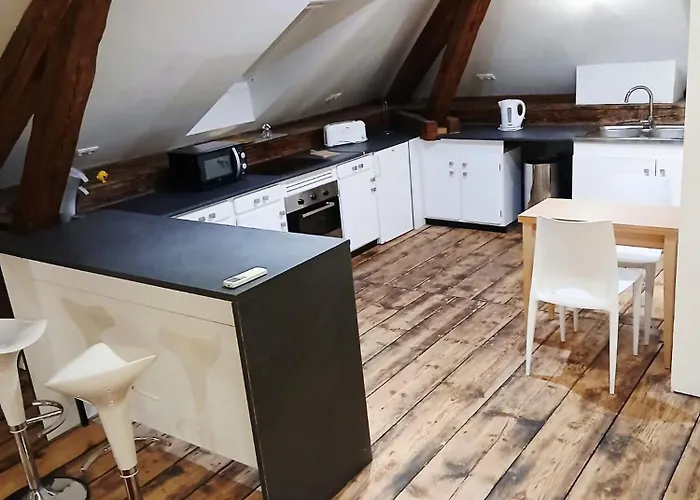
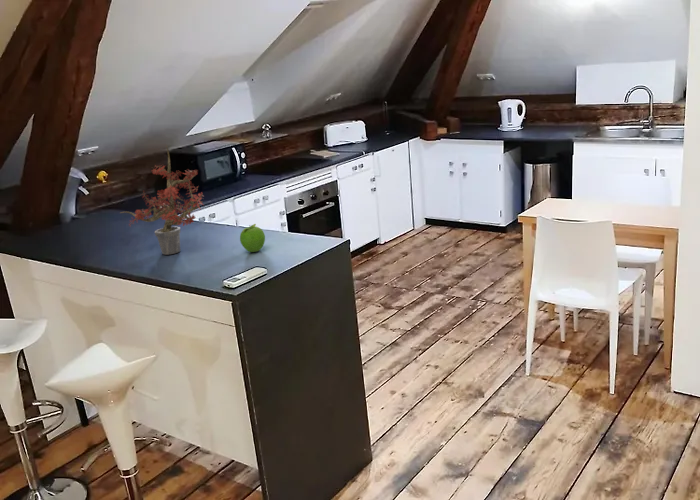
+ potted plant [119,144,204,256]
+ fruit [239,223,266,253]
